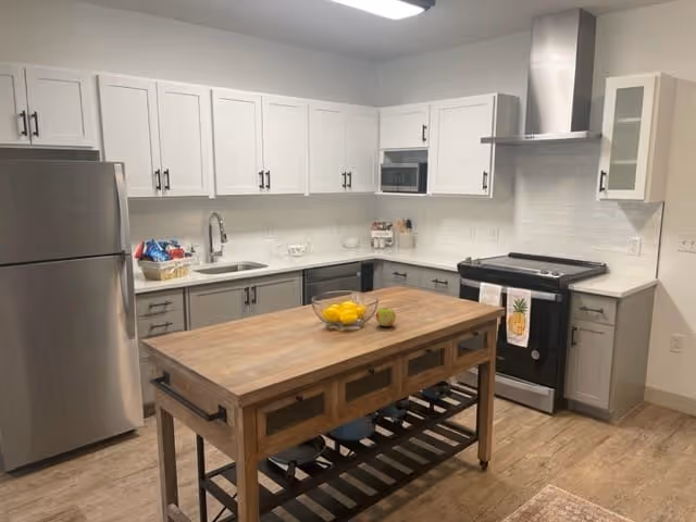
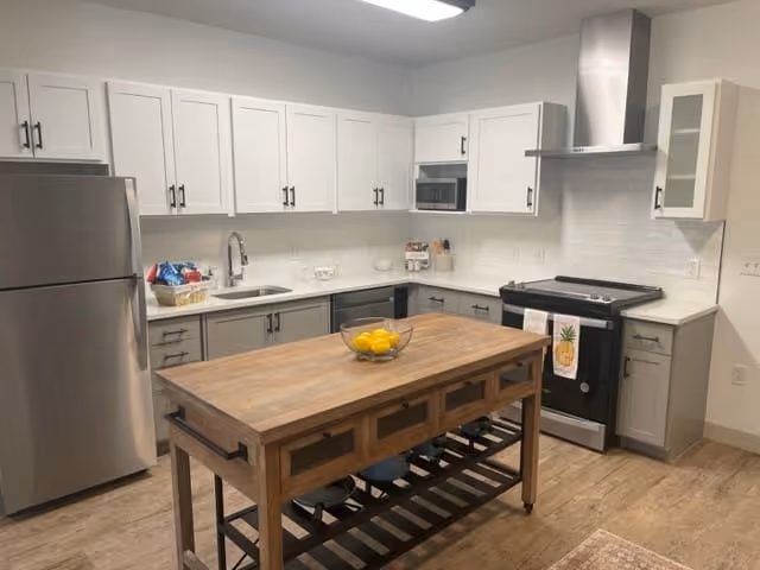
- apple [375,307,397,327]
